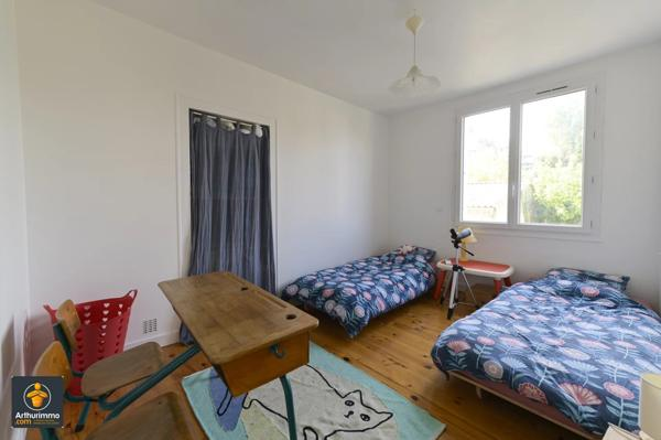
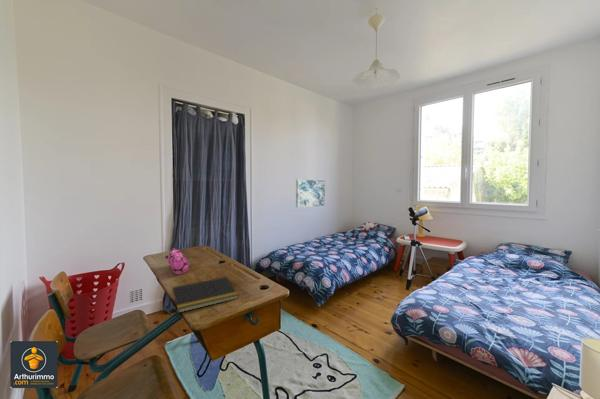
+ pencil case [164,248,190,275]
+ wall art [295,179,326,208]
+ notepad [170,276,239,314]
